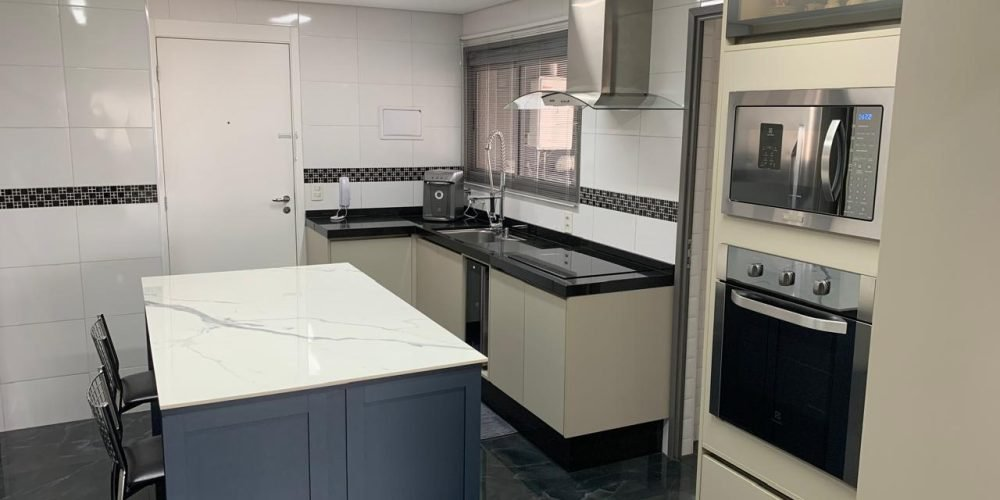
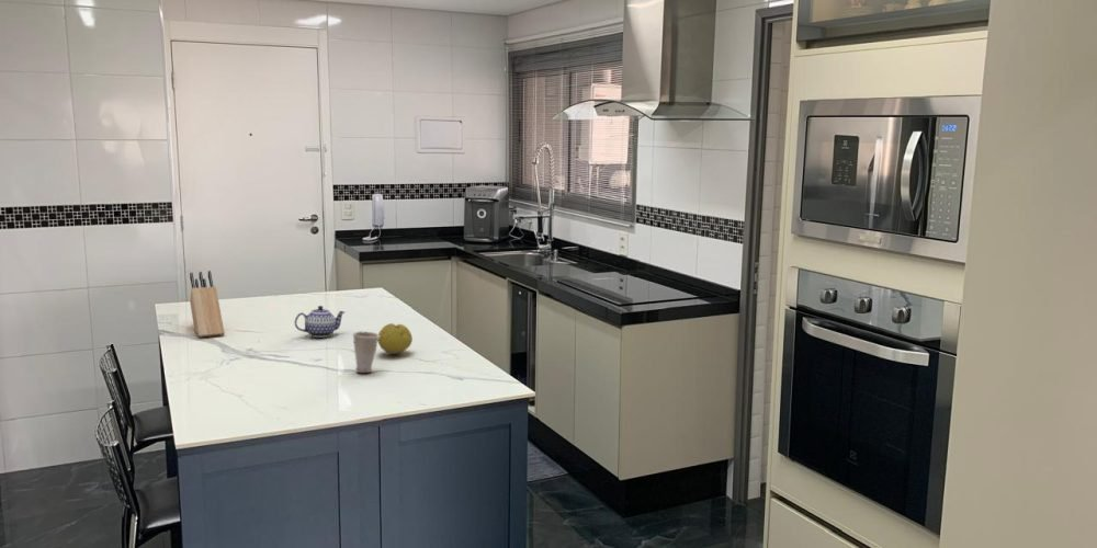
+ teapot [294,305,347,339]
+ cup [352,330,380,374]
+ fruit [377,322,414,355]
+ knife block [189,270,226,338]
